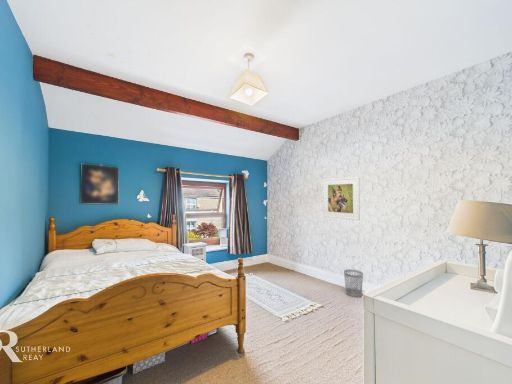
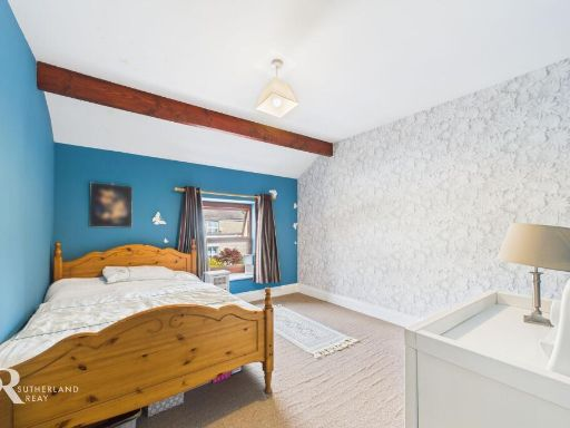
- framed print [322,176,361,221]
- wastebasket [343,268,364,298]
